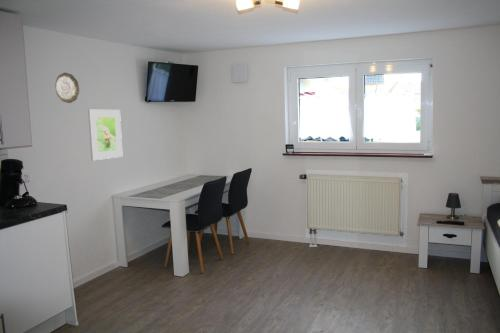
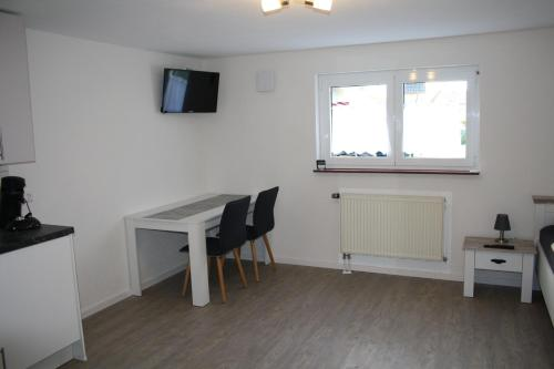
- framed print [87,109,124,161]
- decorative plate [54,72,81,104]
